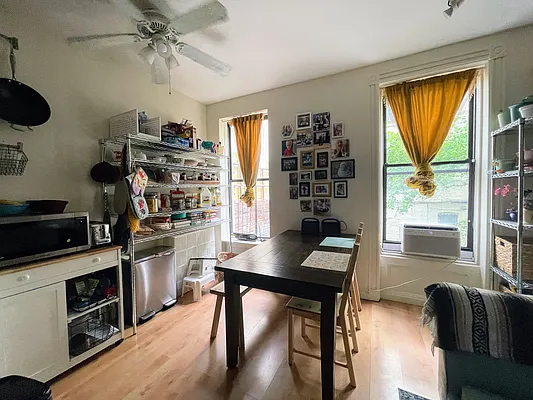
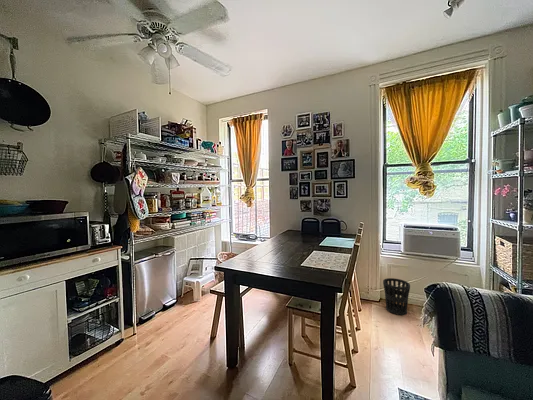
+ wastebasket [382,277,411,316]
